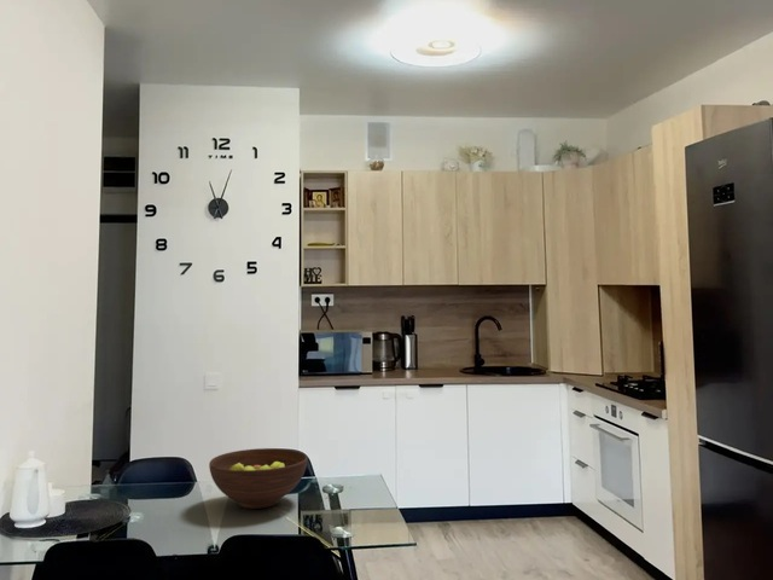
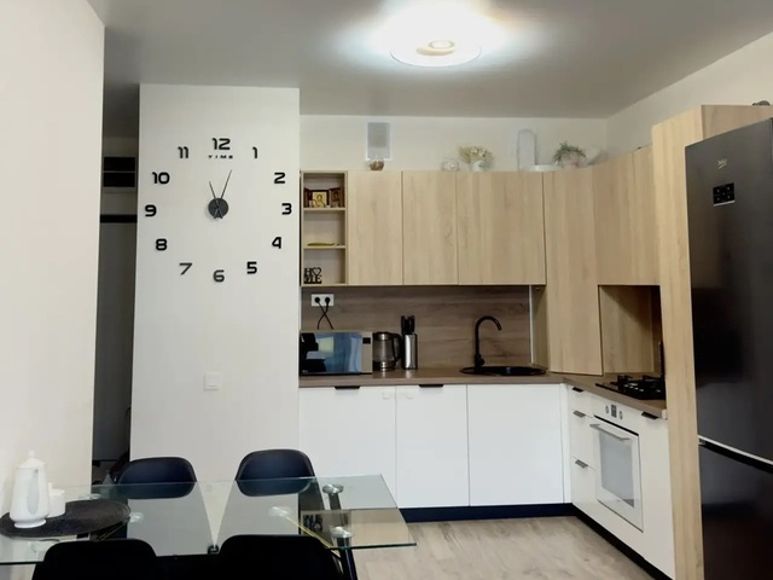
- fruit bowl [208,447,309,510]
